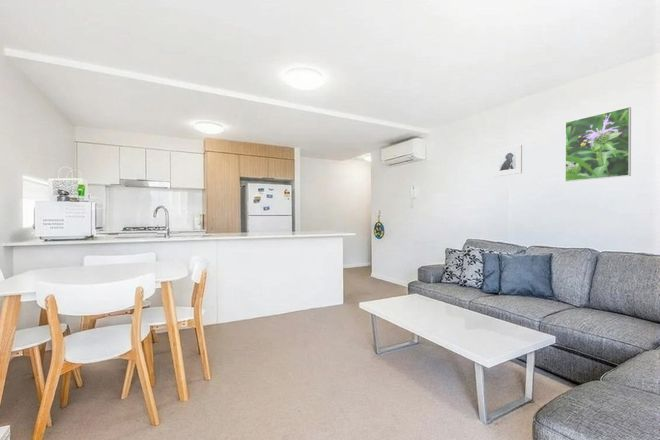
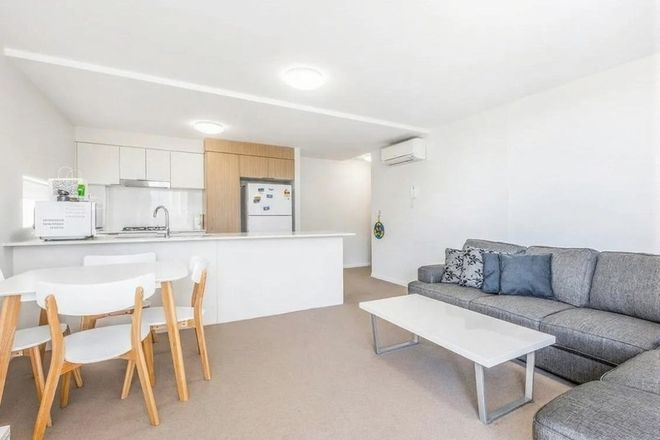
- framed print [493,144,523,177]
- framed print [564,106,632,183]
